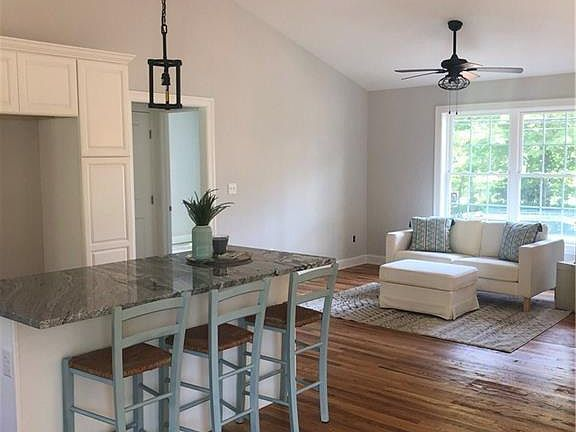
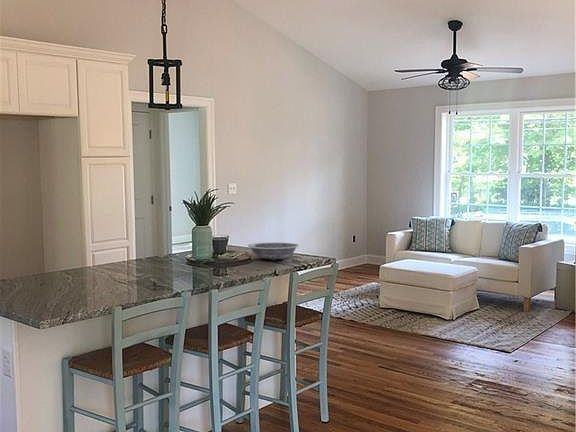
+ bowl [247,242,300,261]
